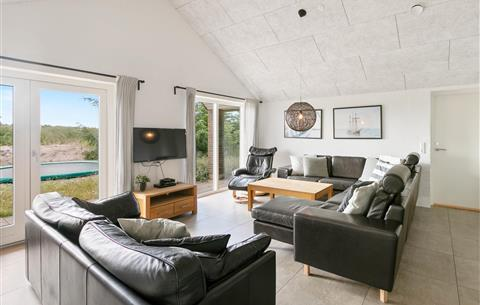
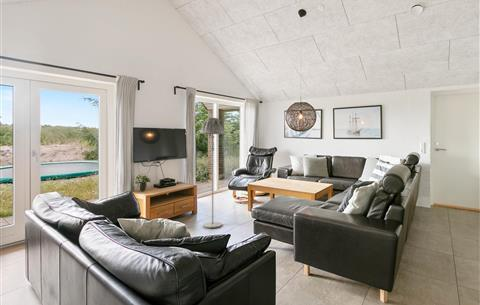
+ floor lamp [199,117,225,229]
